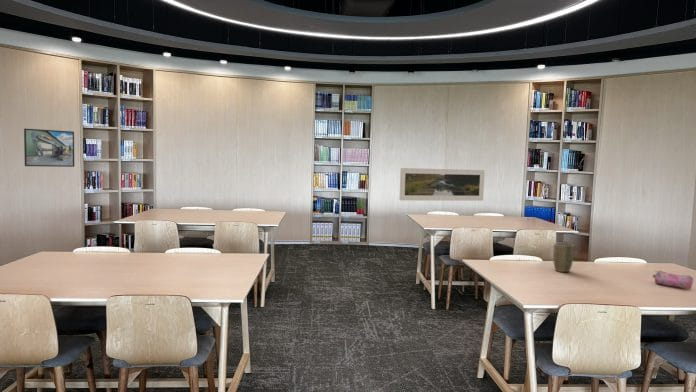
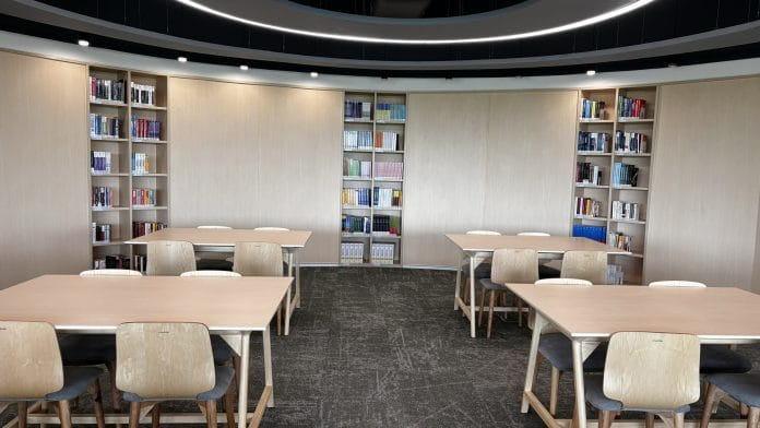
- pencil case [652,270,694,290]
- plant pot [552,242,575,273]
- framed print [23,128,75,168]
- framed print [399,167,486,202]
